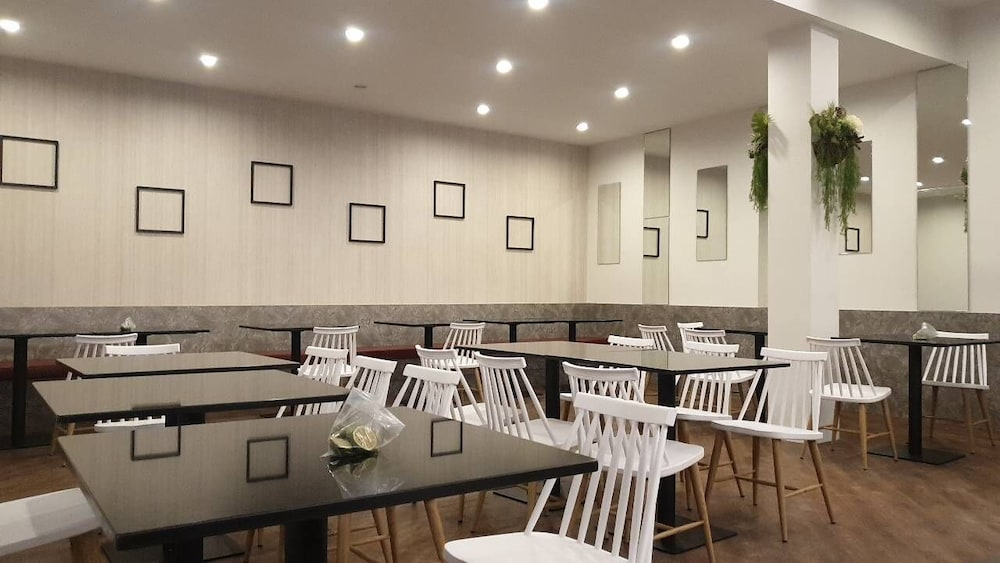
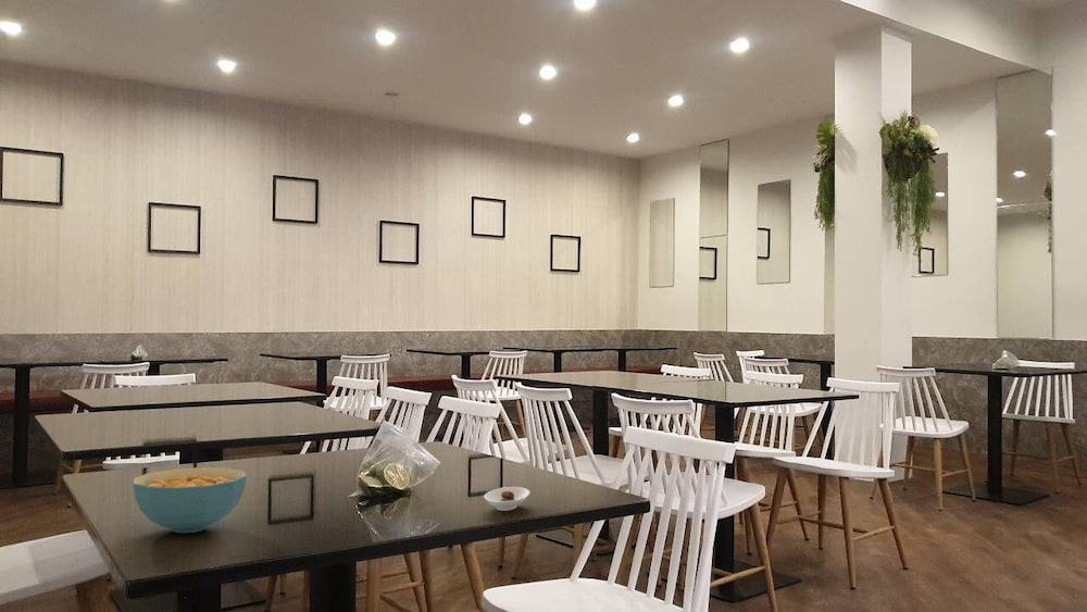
+ cereal bowl [132,466,248,534]
+ saucer [484,486,530,512]
